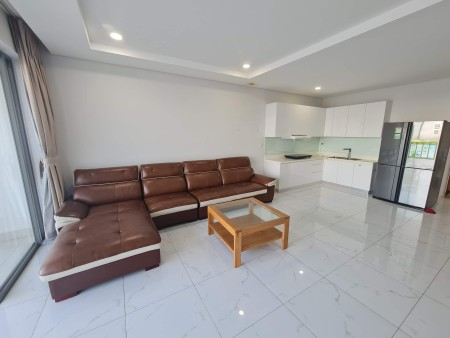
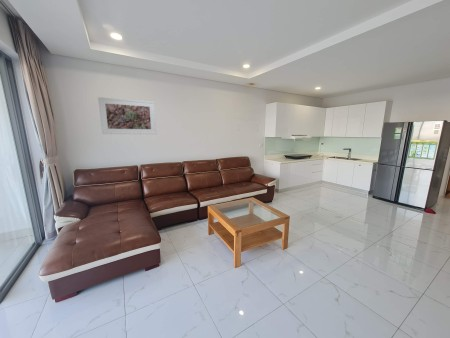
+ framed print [97,96,157,135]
